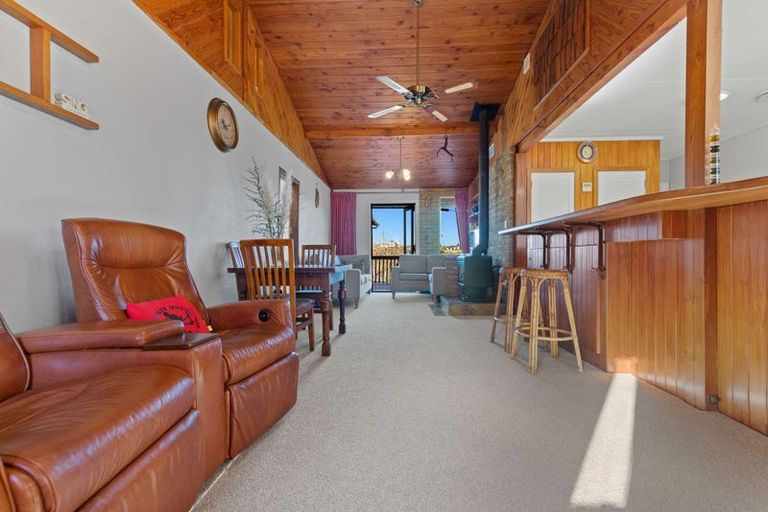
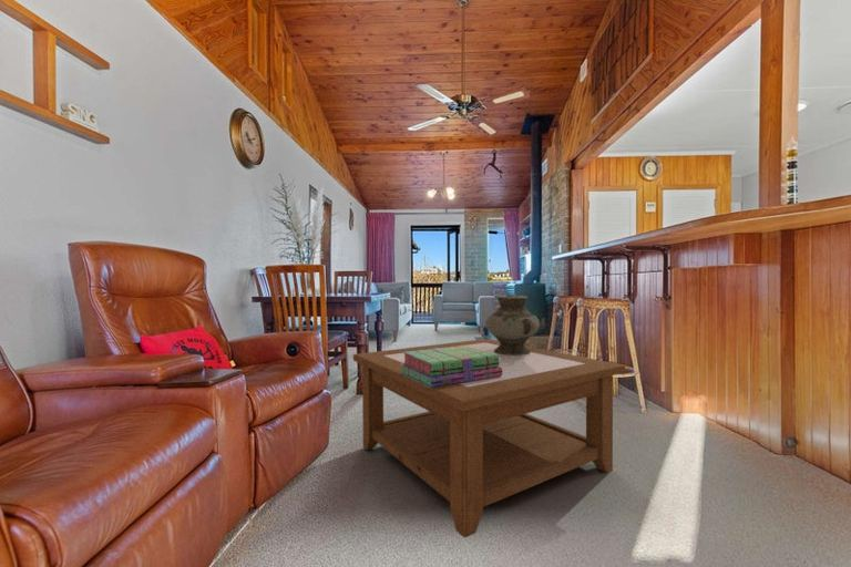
+ stack of books [400,346,502,388]
+ coffee table [352,338,626,539]
+ vase [484,293,541,355]
